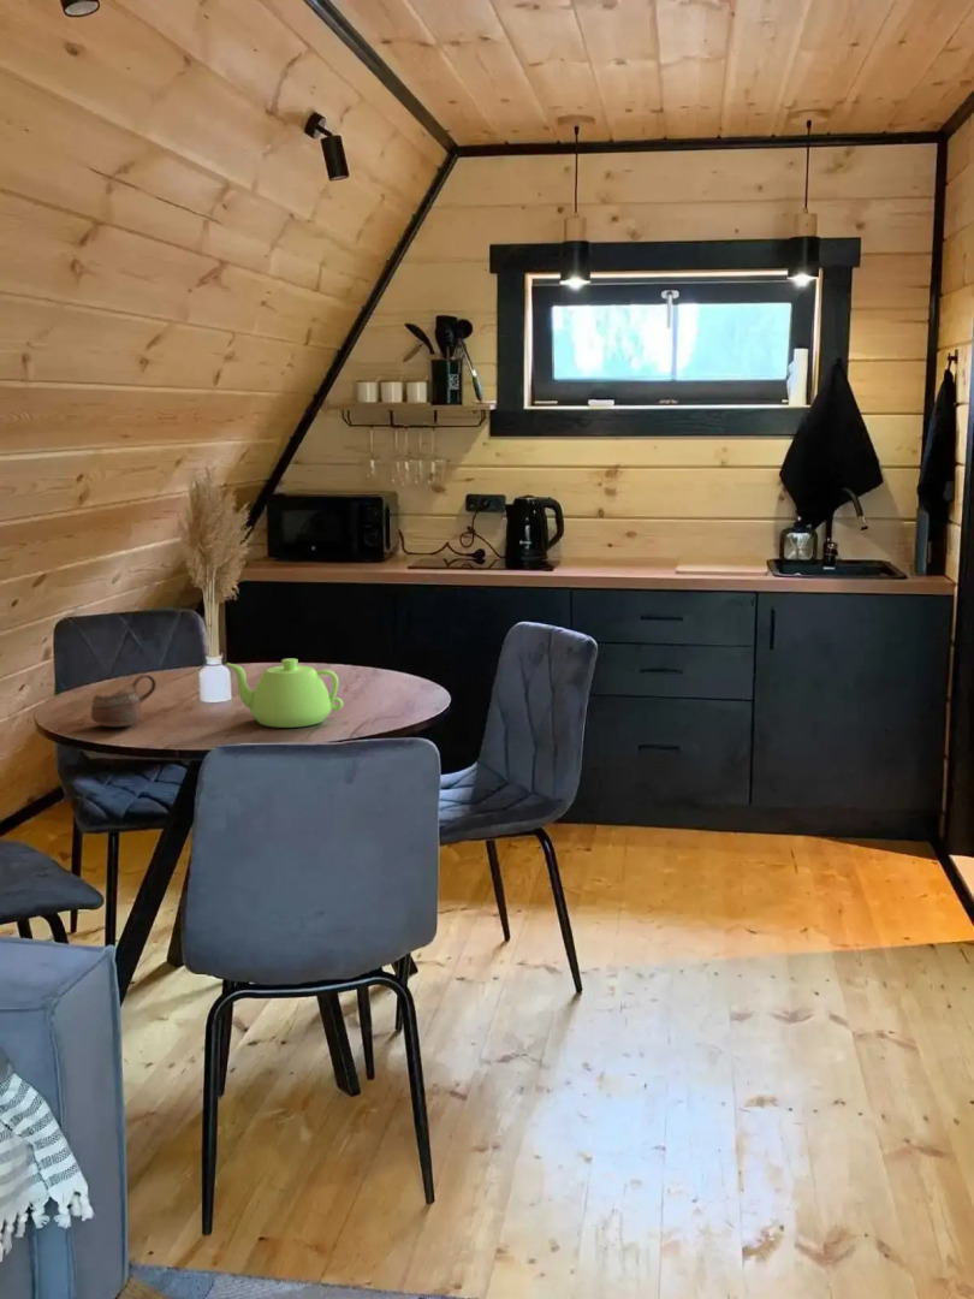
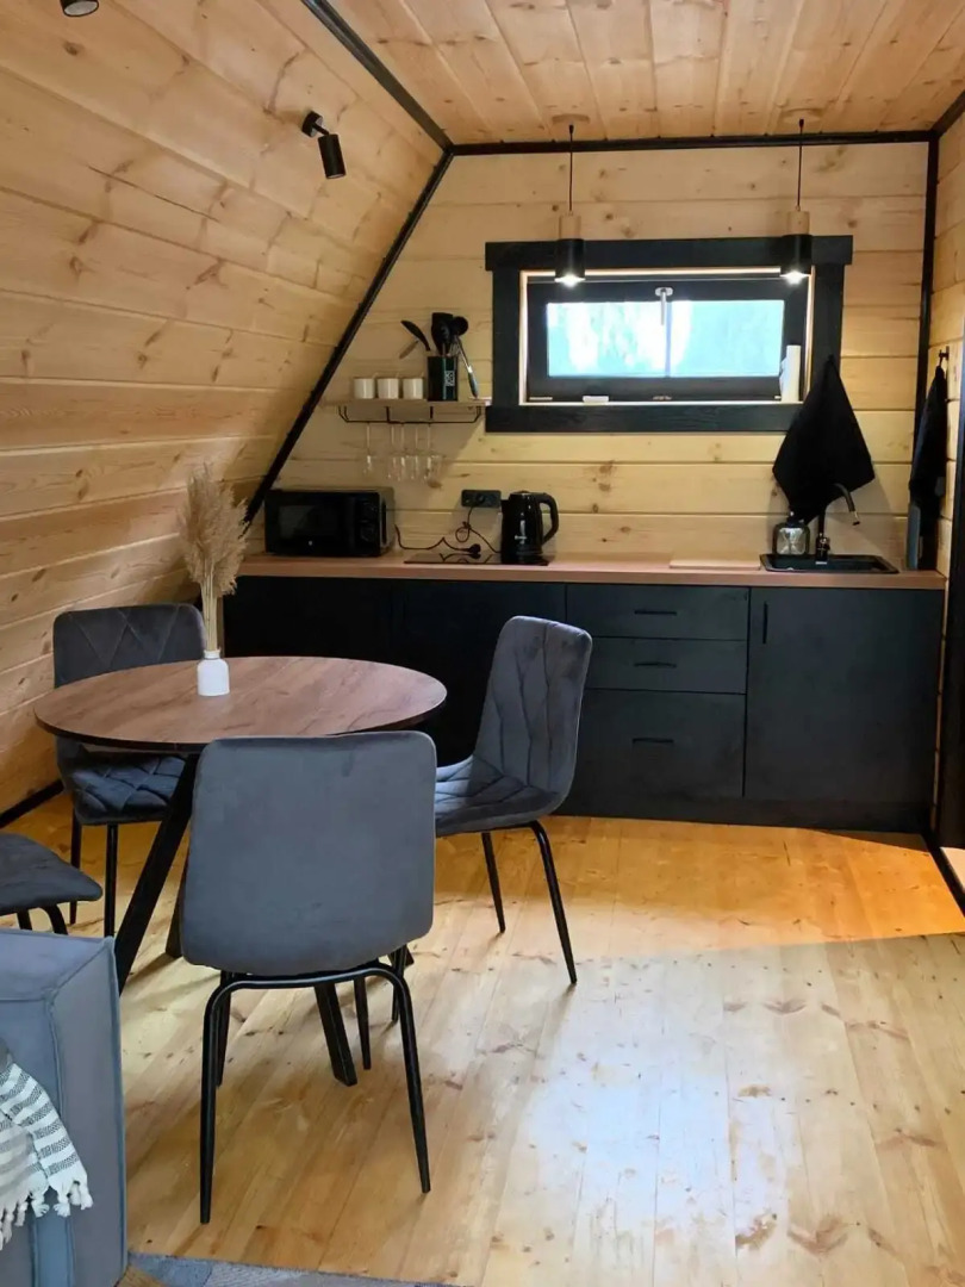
- cup [90,674,158,728]
- teapot [225,658,344,729]
